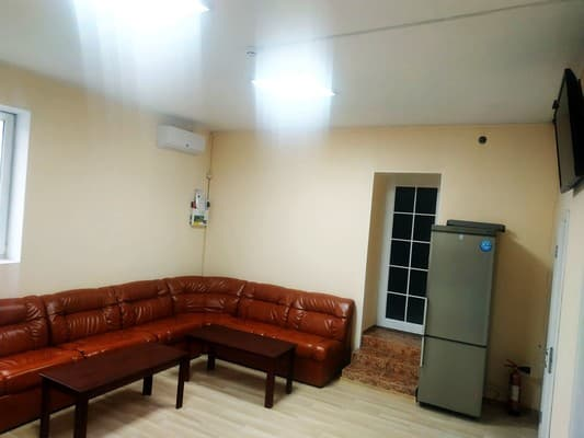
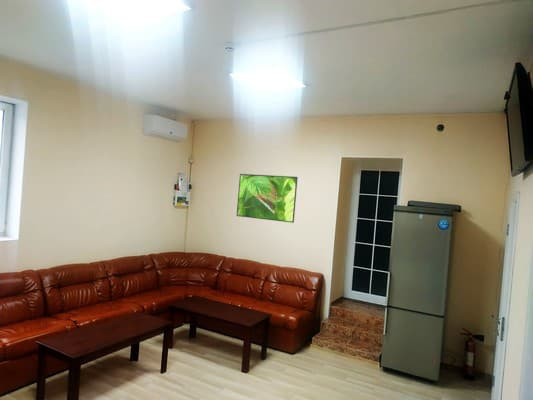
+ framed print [236,173,299,224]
